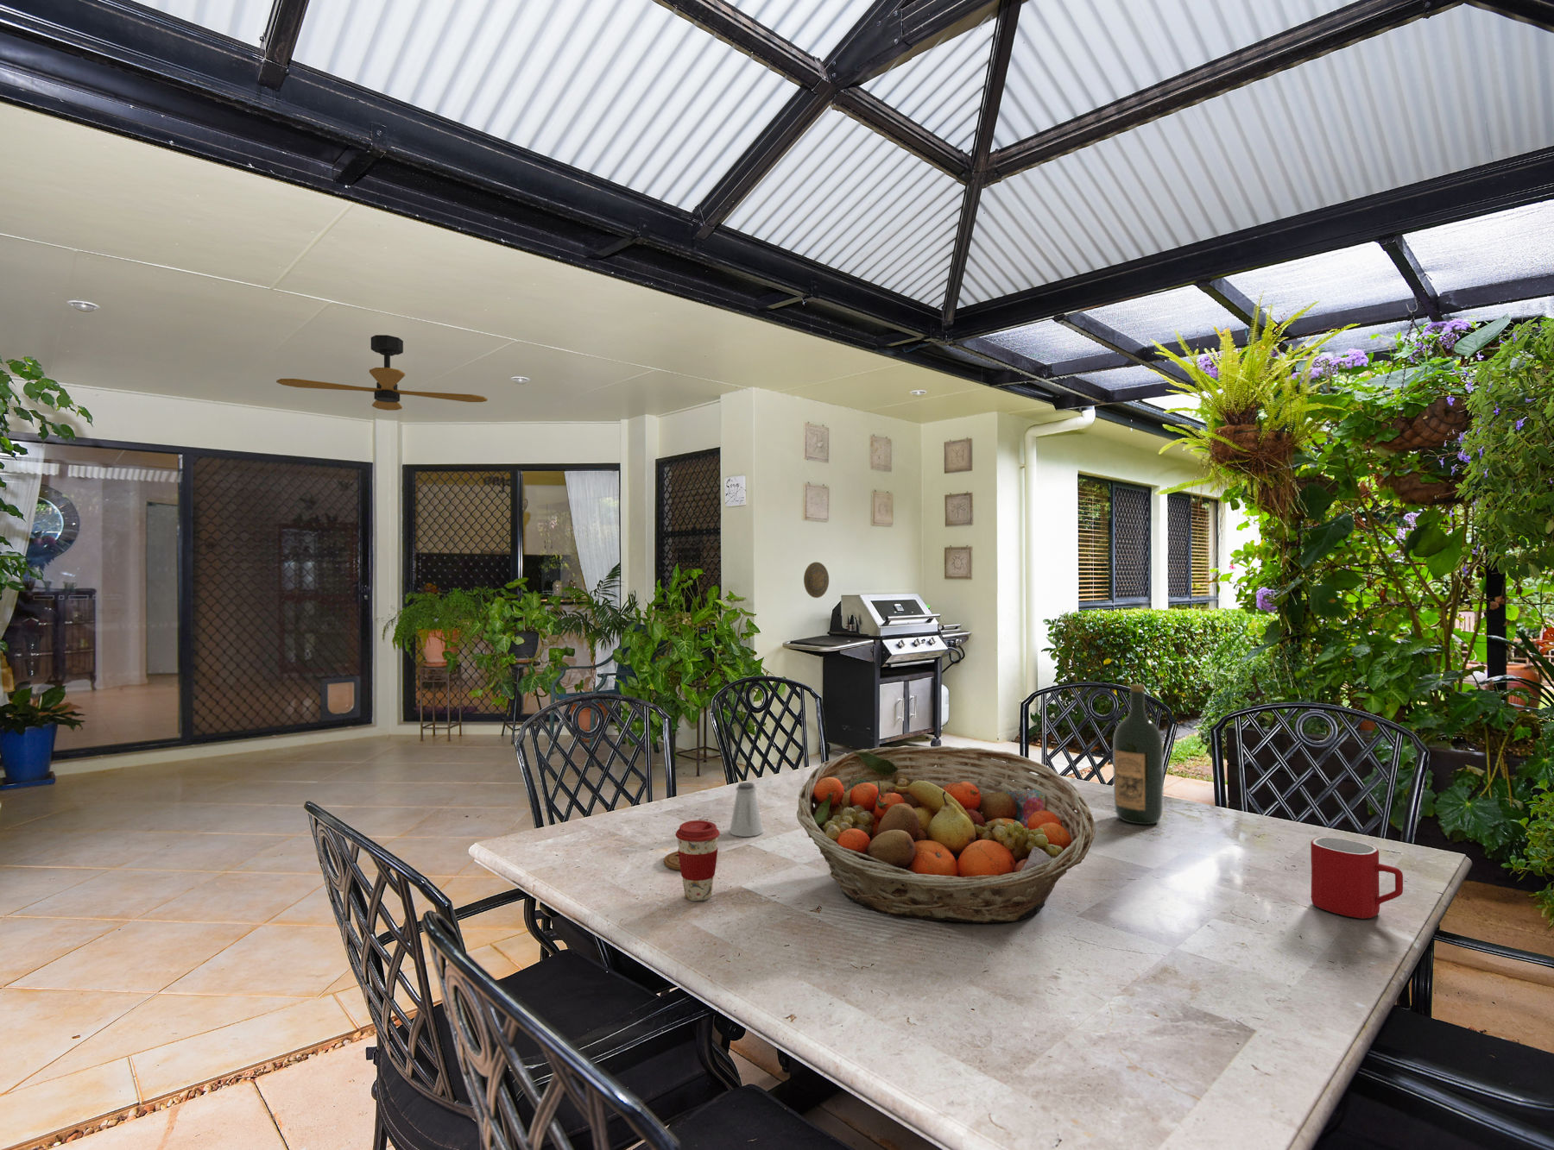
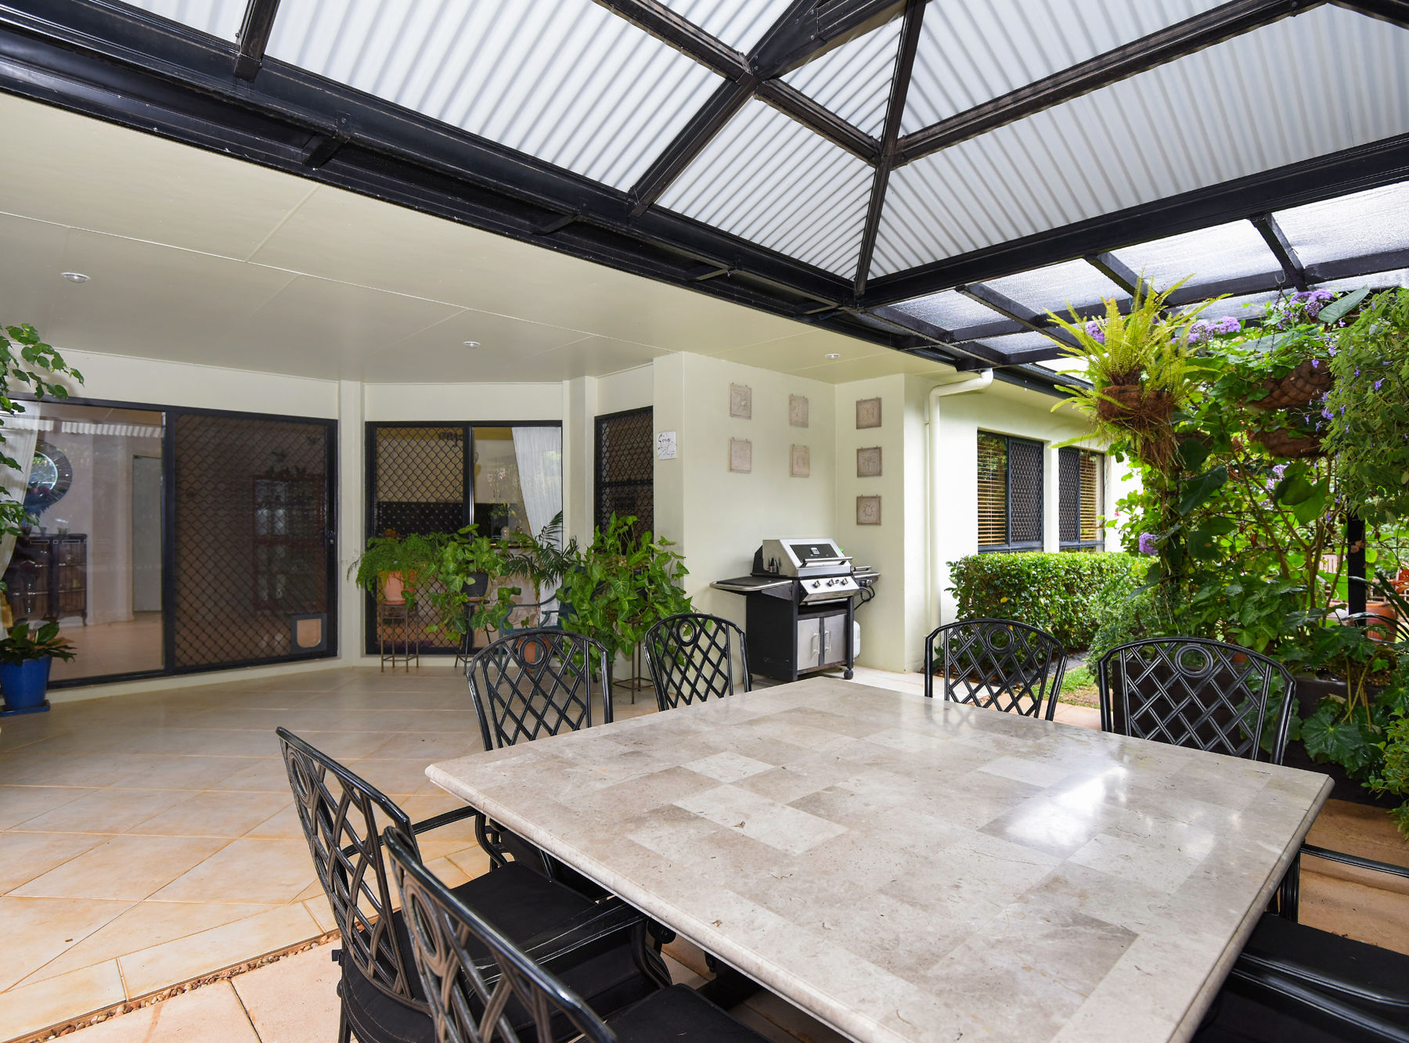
- ceiling fan [276,333,488,412]
- decorative plate [802,561,830,599]
- coffee cup [675,819,721,901]
- wine bottle [1112,684,1165,825]
- mug [1310,836,1404,919]
- fruit basket [796,745,1096,924]
- coaster [663,850,680,871]
- saltshaker [729,782,764,837]
